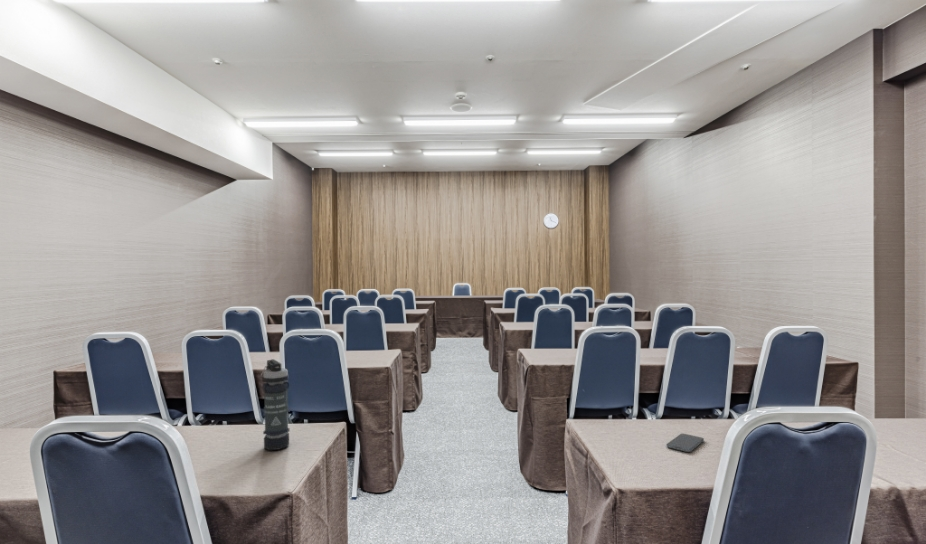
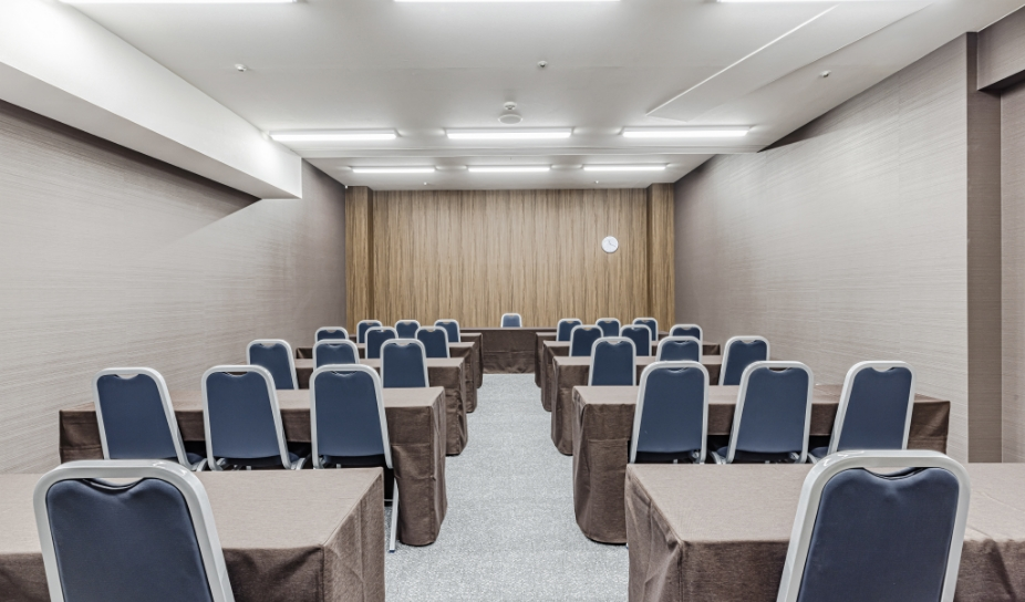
- smartphone [665,433,705,453]
- smoke grenade [260,358,291,451]
